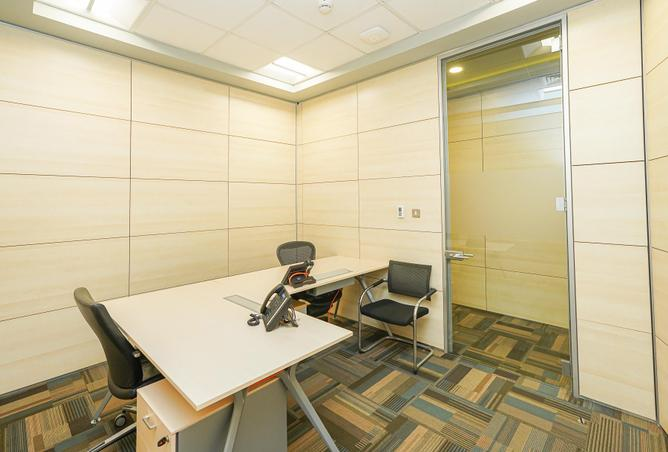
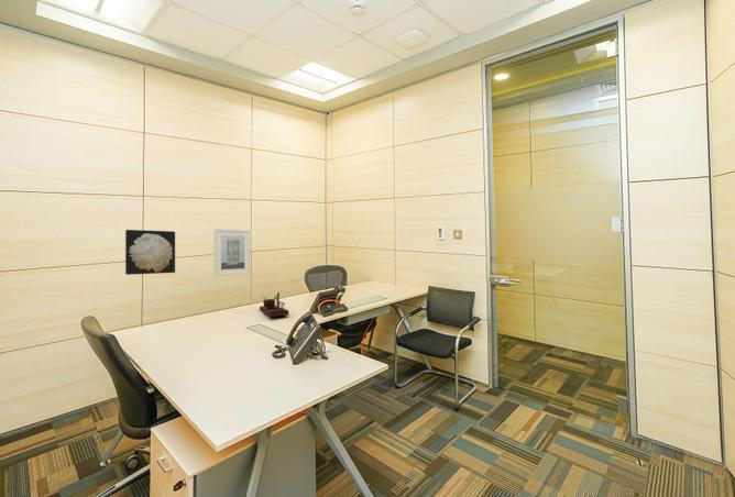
+ wall art [124,229,176,276]
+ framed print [213,228,251,277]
+ desk organizer [259,290,289,318]
